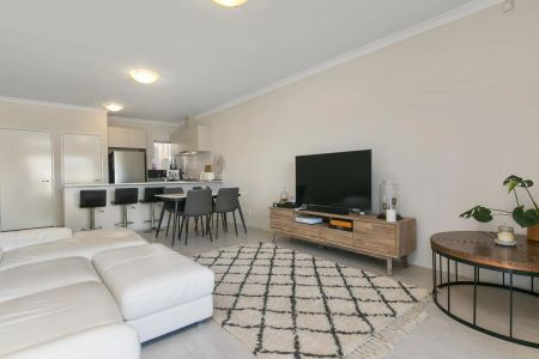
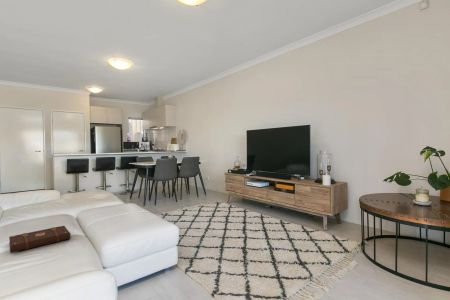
+ book [8,225,71,254]
